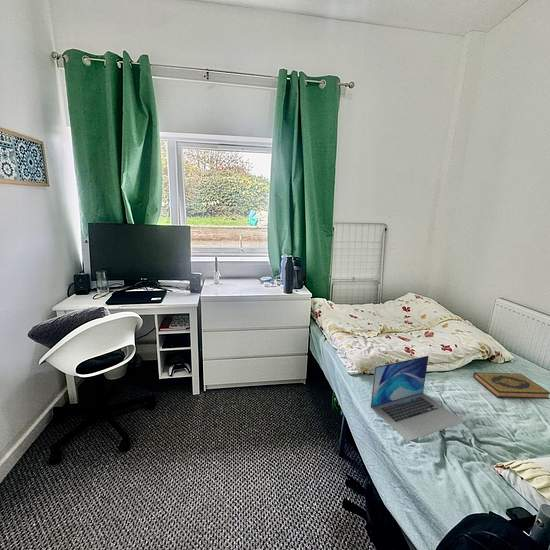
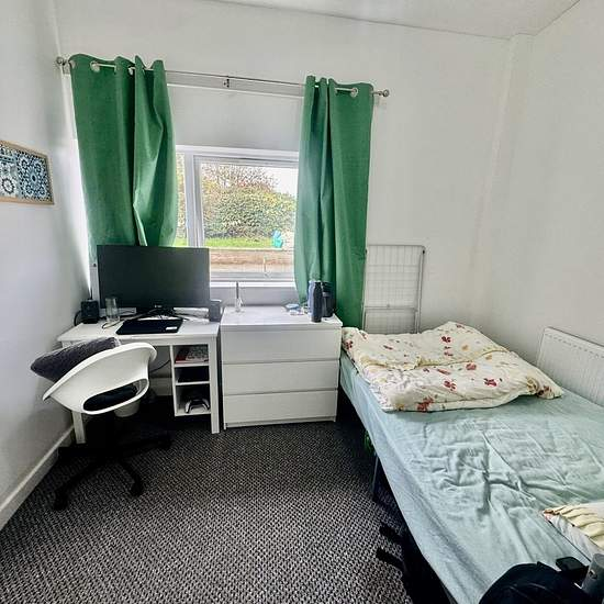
- hardback book [472,372,550,400]
- laptop [370,355,466,442]
